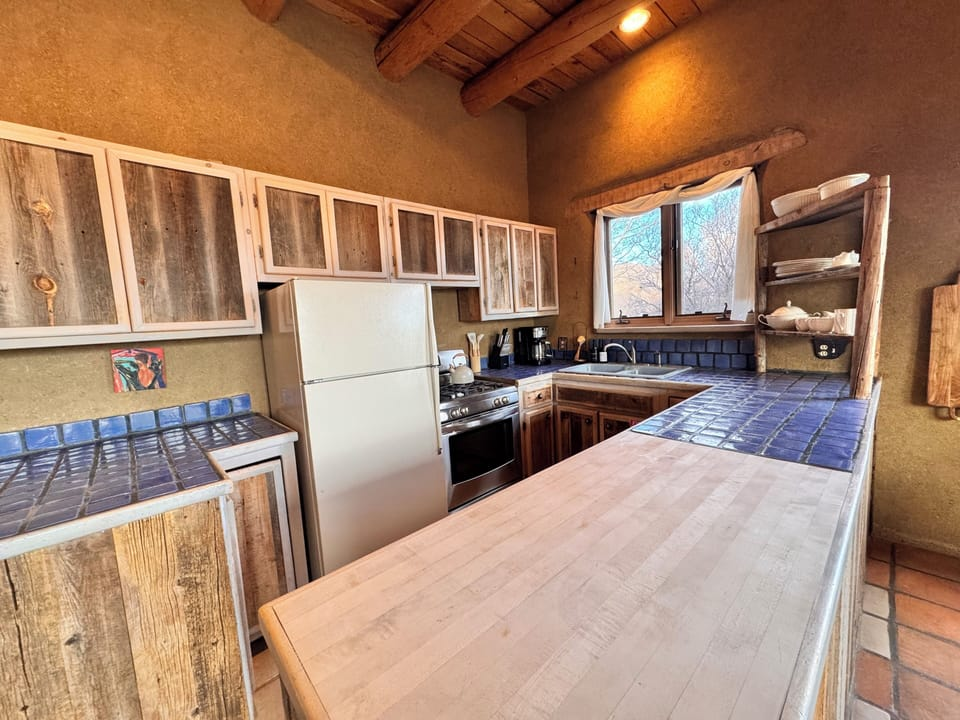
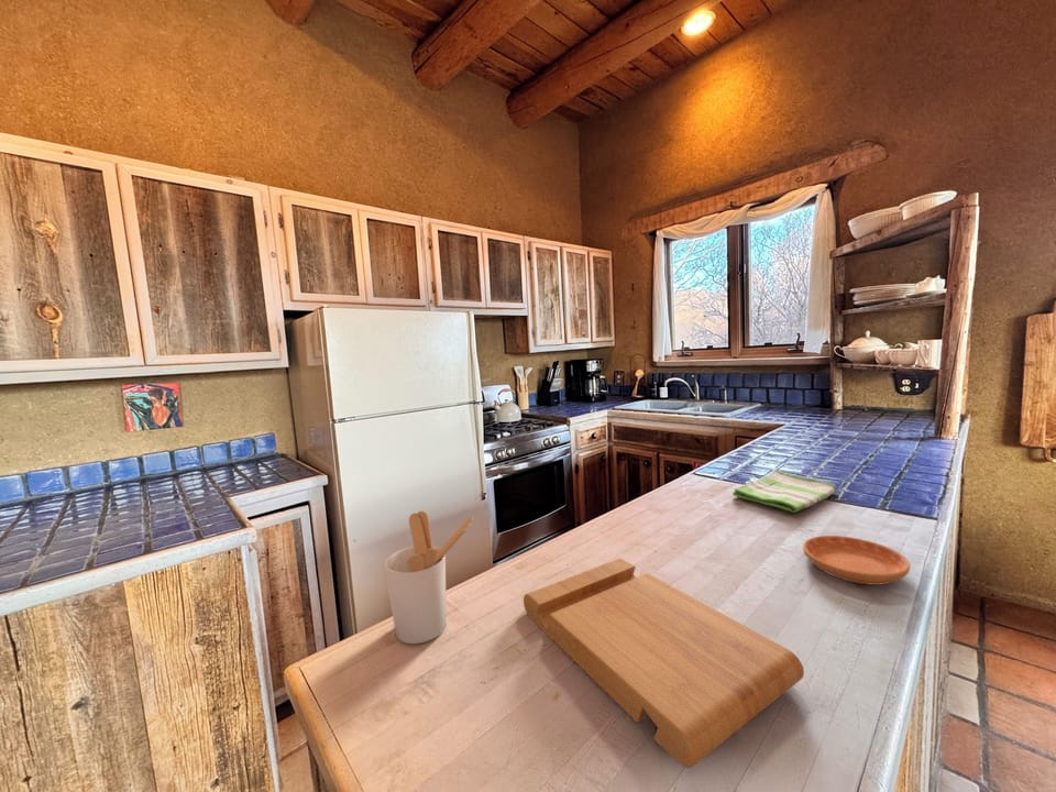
+ saucer [802,535,911,586]
+ dish towel [732,469,838,514]
+ cutting board [522,558,805,769]
+ utensil holder [384,509,474,645]
